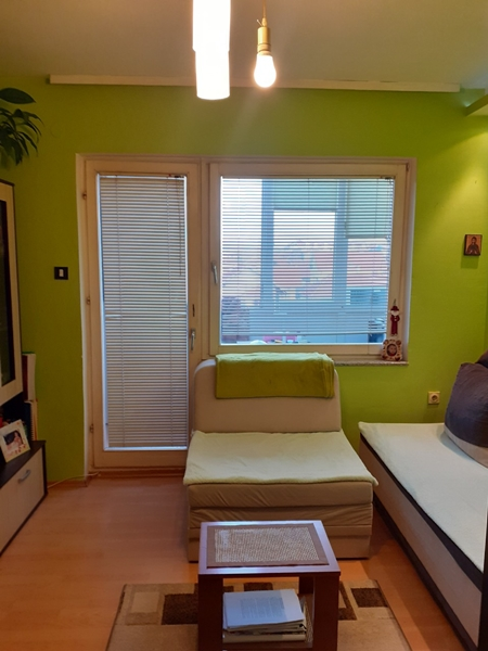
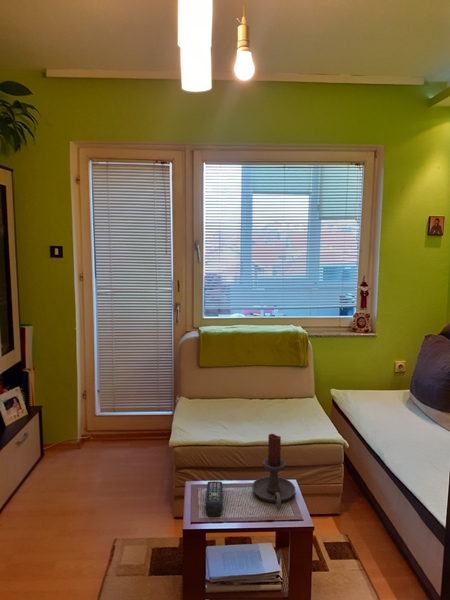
+ remote control [205,480,224,517]
+ candle holder [251,433,296,509]
